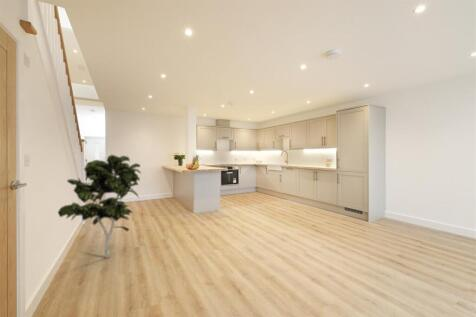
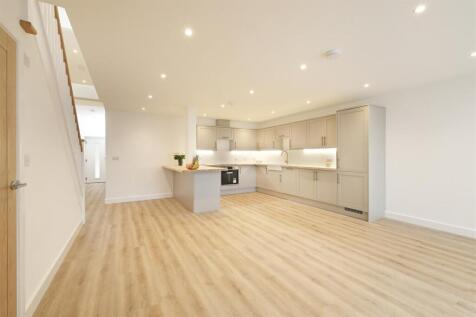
- indoor plant [57,154,142,259]
